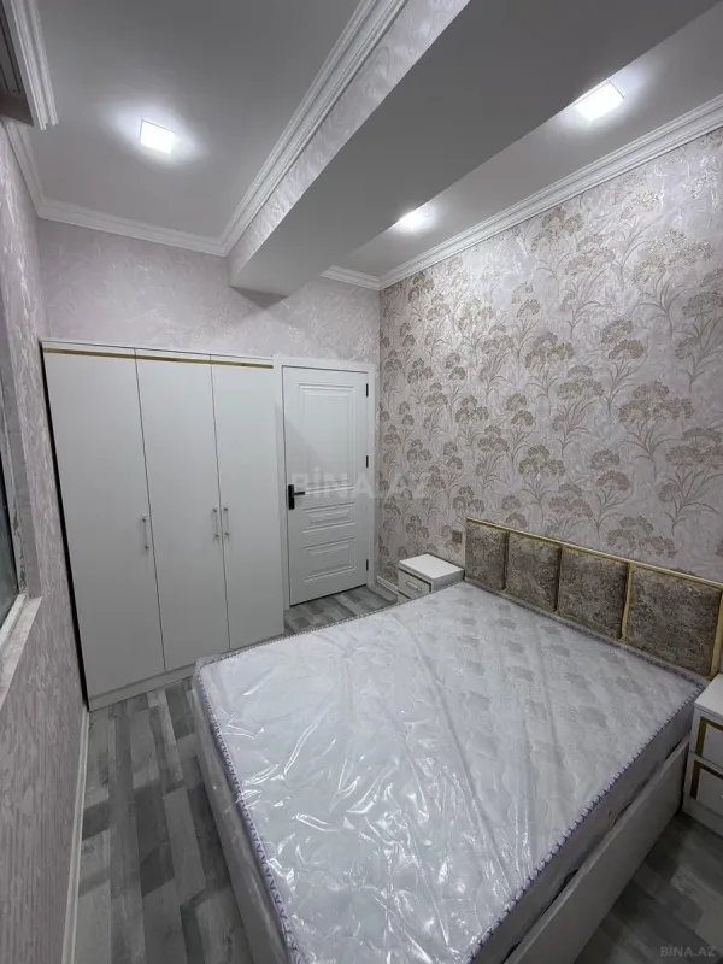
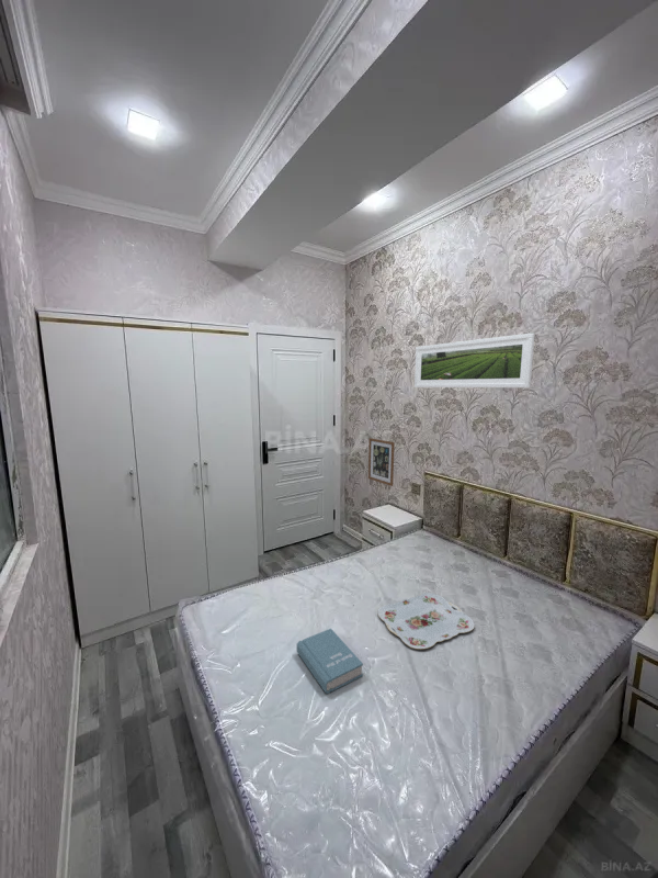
+ book [296,628,364,695]
+ wall art [367,437,396,487]
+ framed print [413,333,536,389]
+ serving tray [377,592,476,650]
